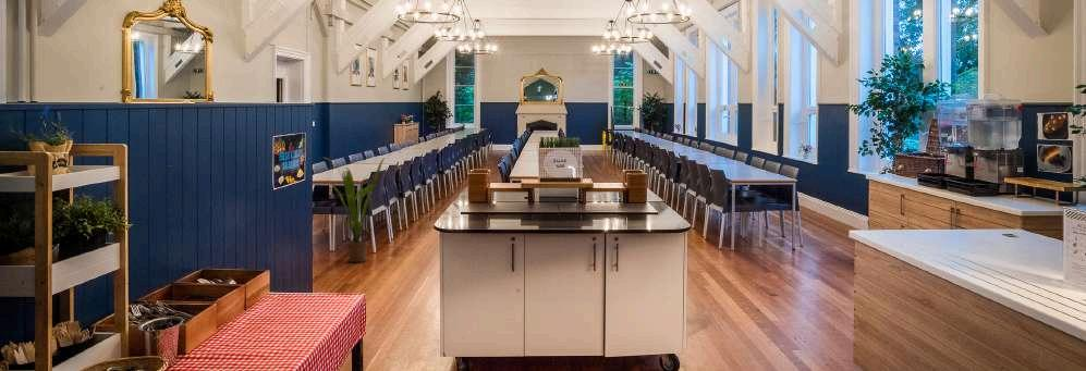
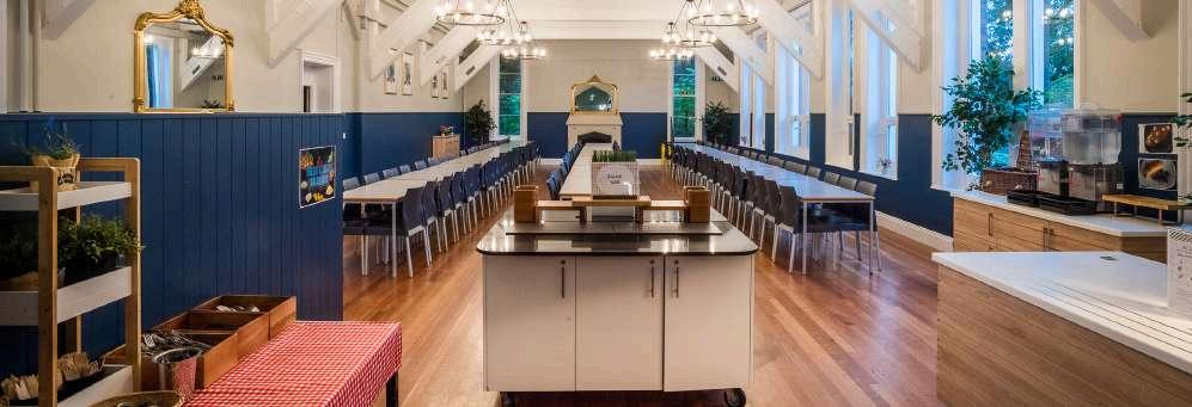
- house plant [321,156,386,263]
